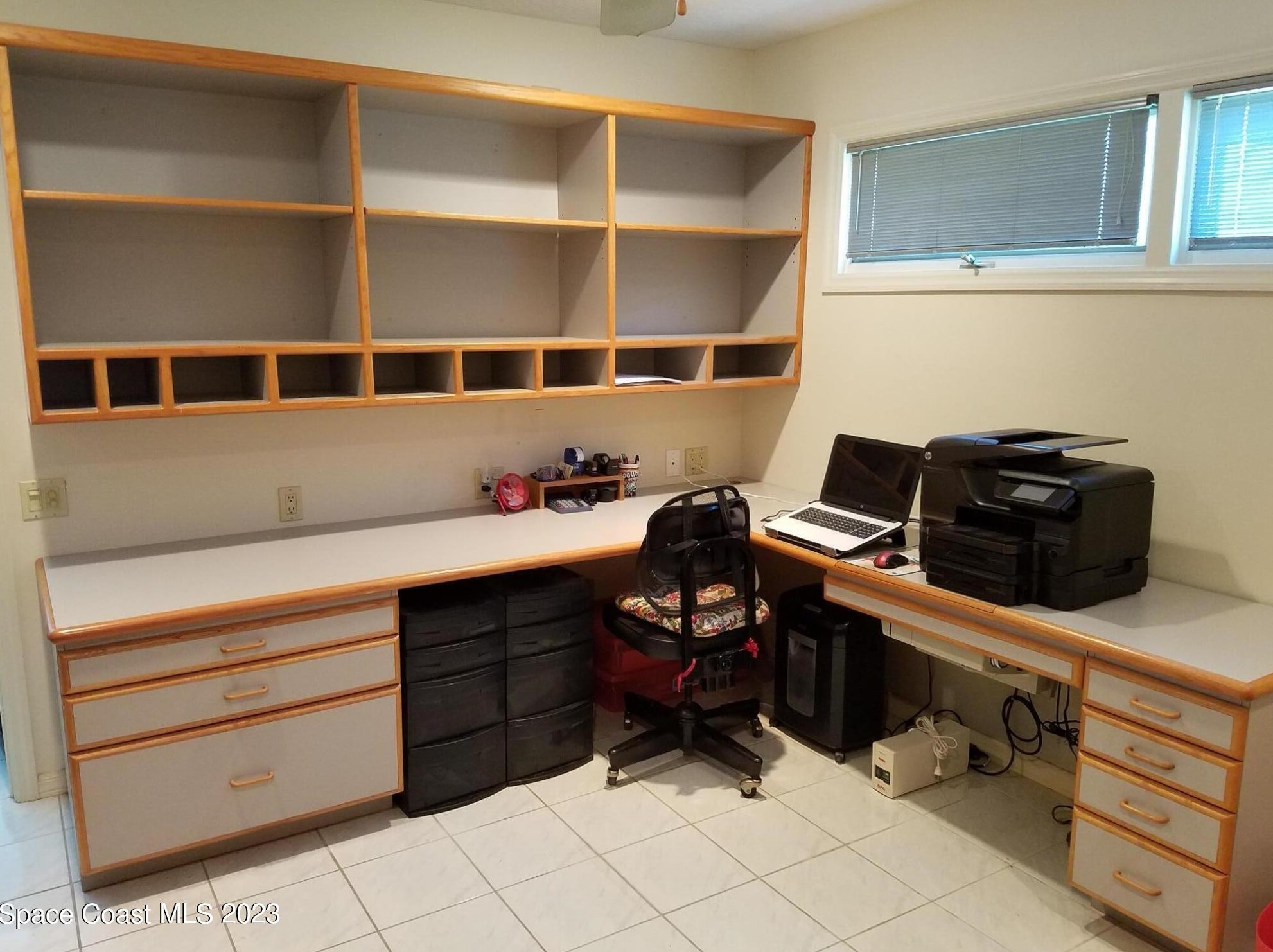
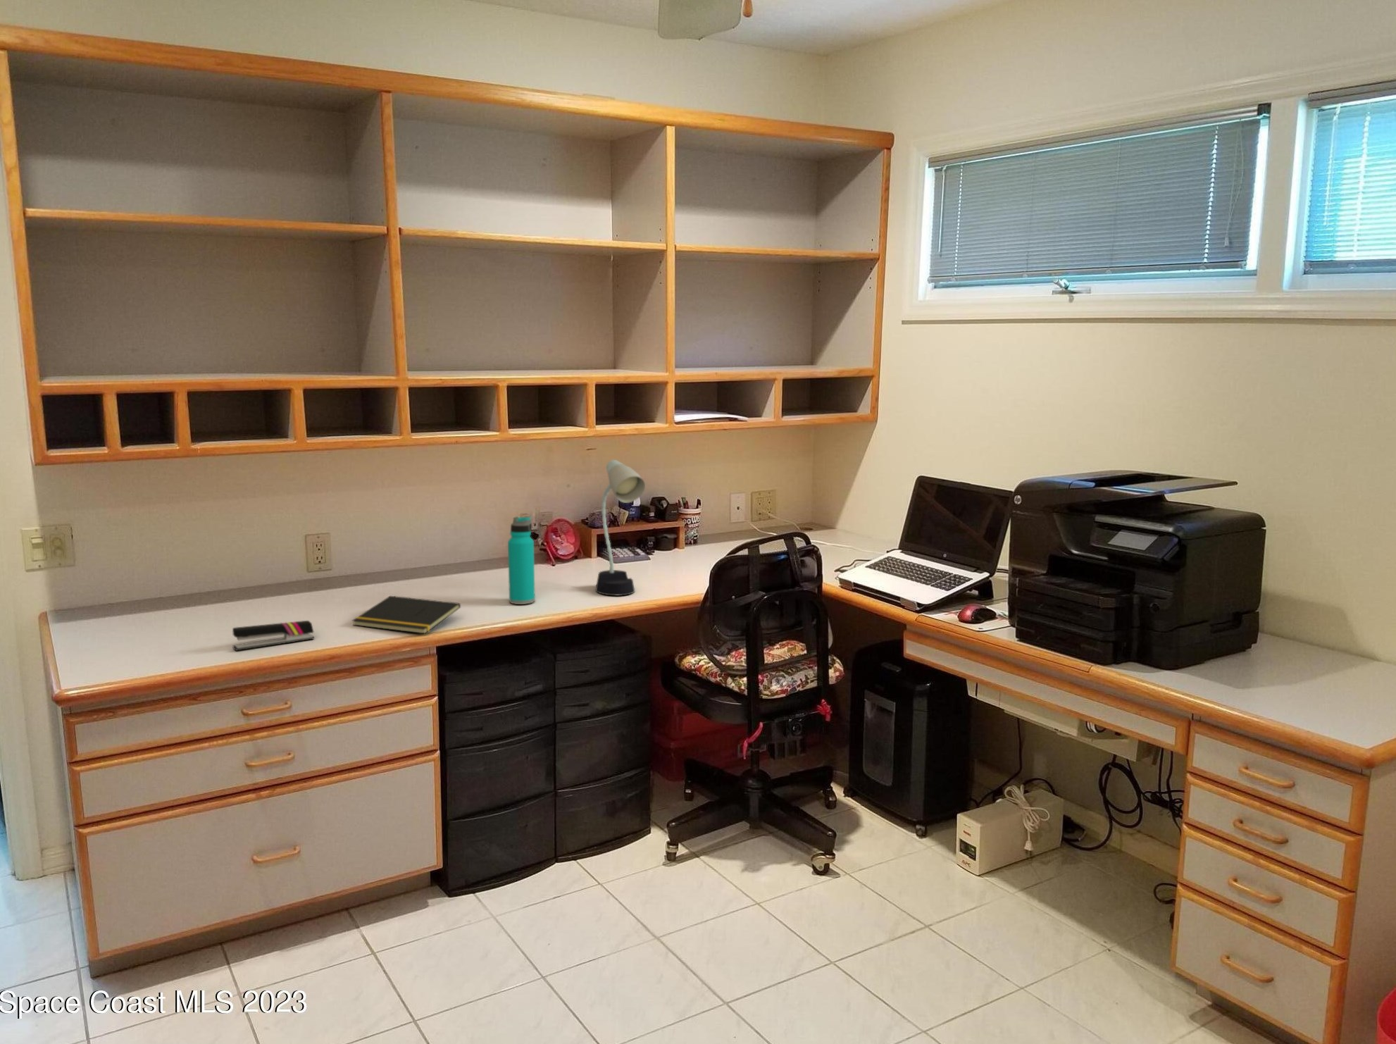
+ desk lamp [594,459,646,595]
+ notepad [351,595,462,635]
+ water bottle [507,515,536,605]
+ stapler [231,620,315,651]
